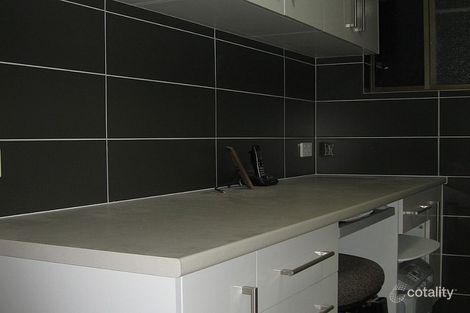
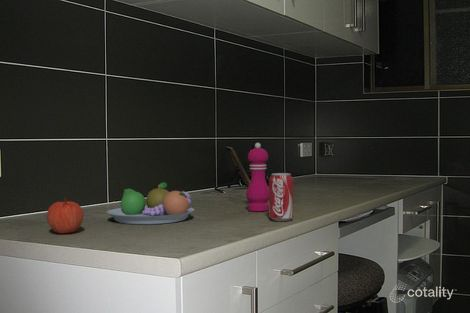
+ fruit bowl [106,181,195,225]
+ pepper mill [245,142,269,212]
+ beverage can [268,172,294,222]
+ apple [46,196,84,234]
